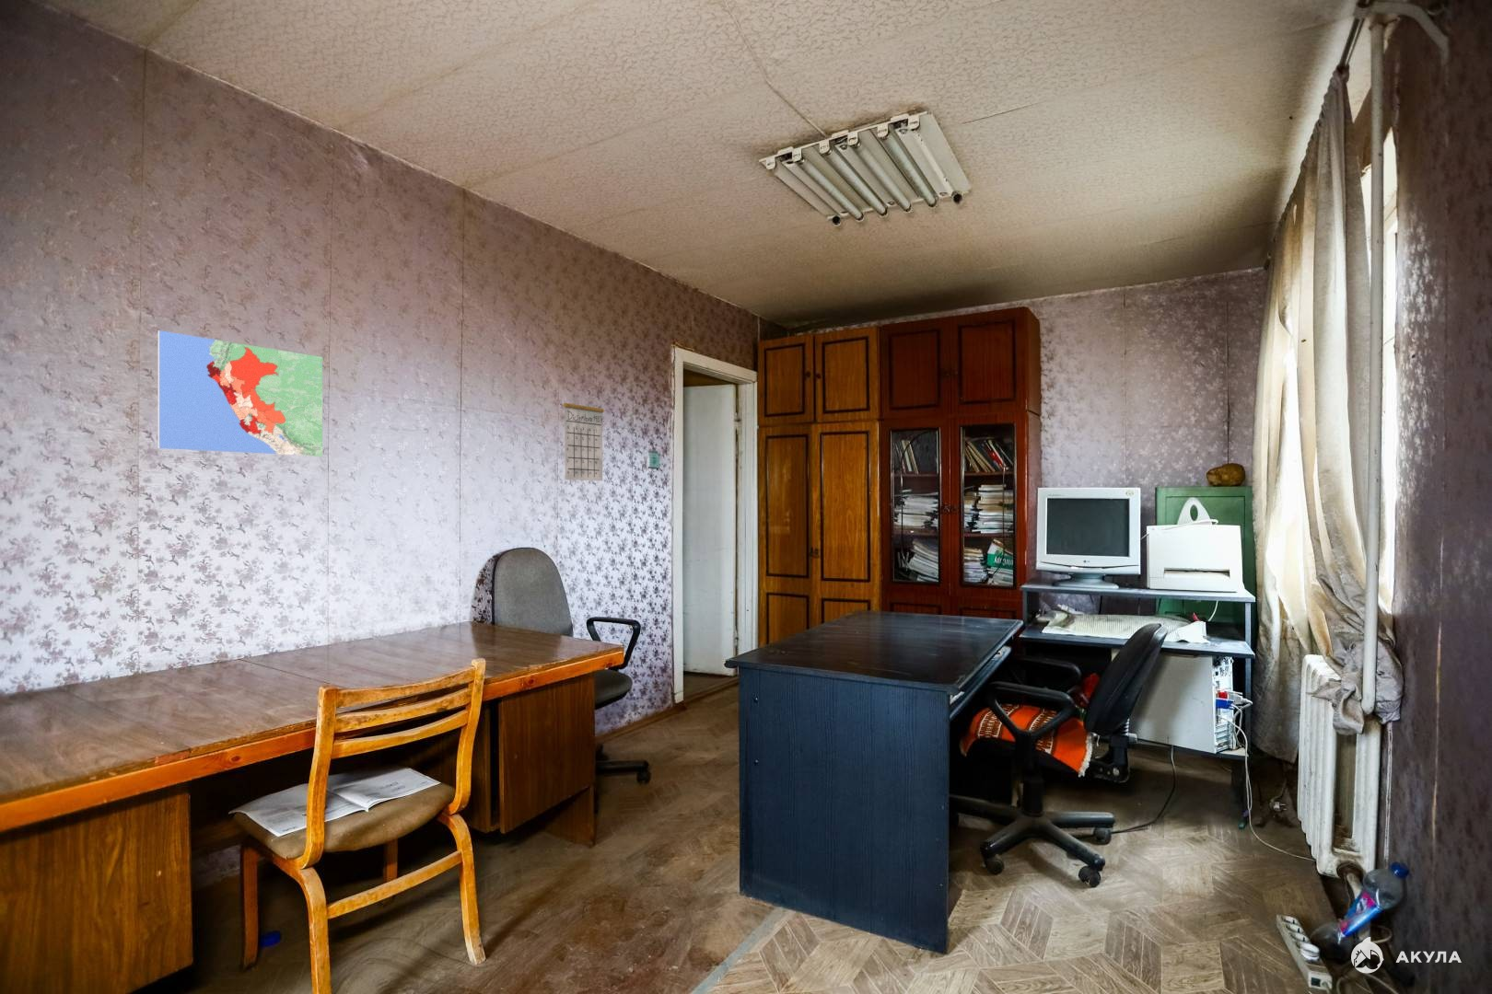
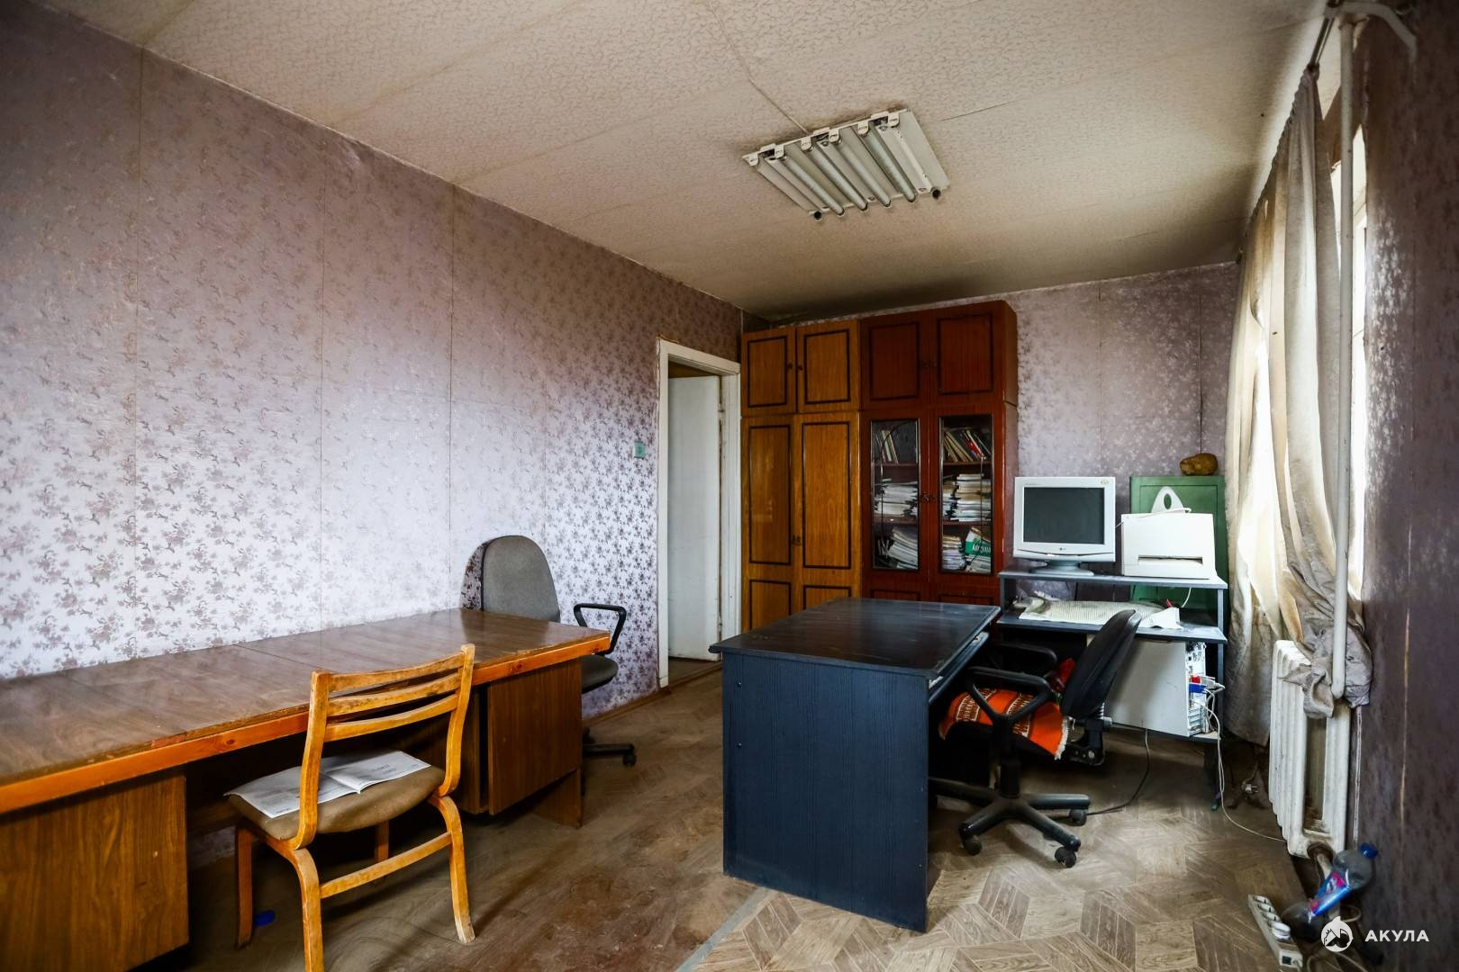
- map [158,329,323,457]
- calendar [563,388,605,481]
